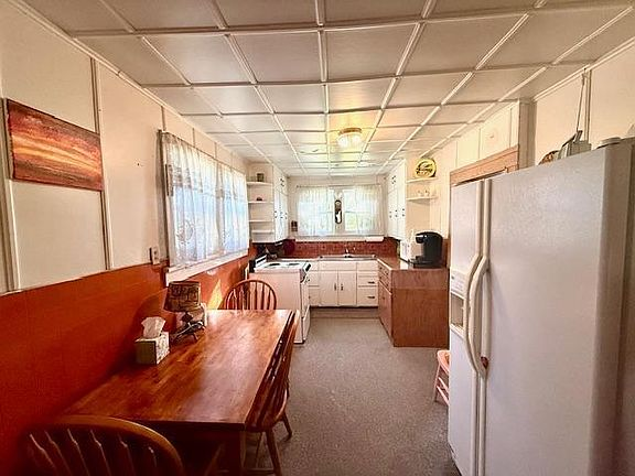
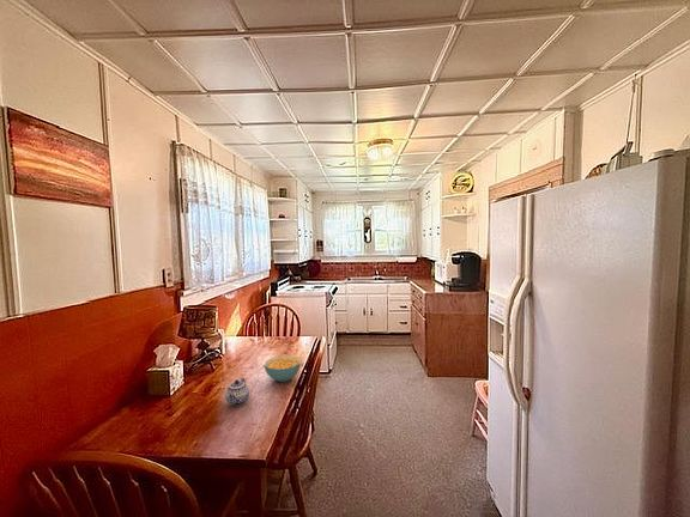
+ teapot [224,377,250,407]
+ cereal bowl [264,355,302,383]
